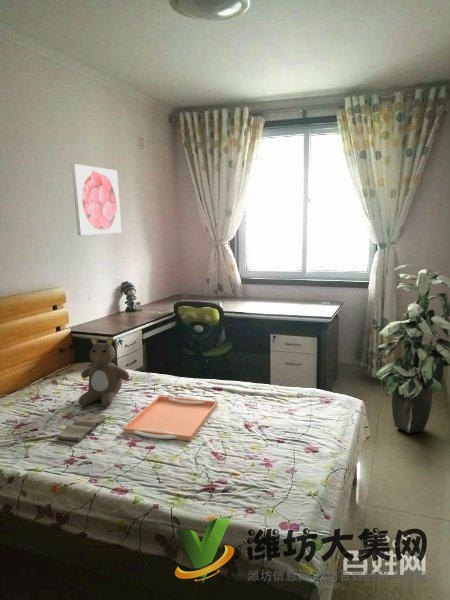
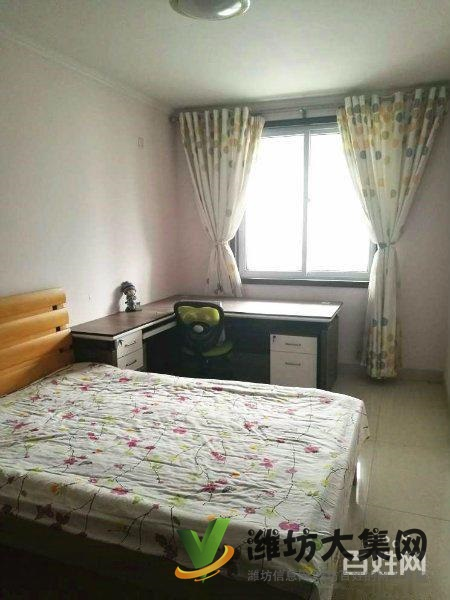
- teddy bear [78,337,130,408]
- serving tray [122,395,219,442]
- diary [56,413,107,443]
- indoor plant [369,264,450,434]
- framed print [71,163,122,236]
